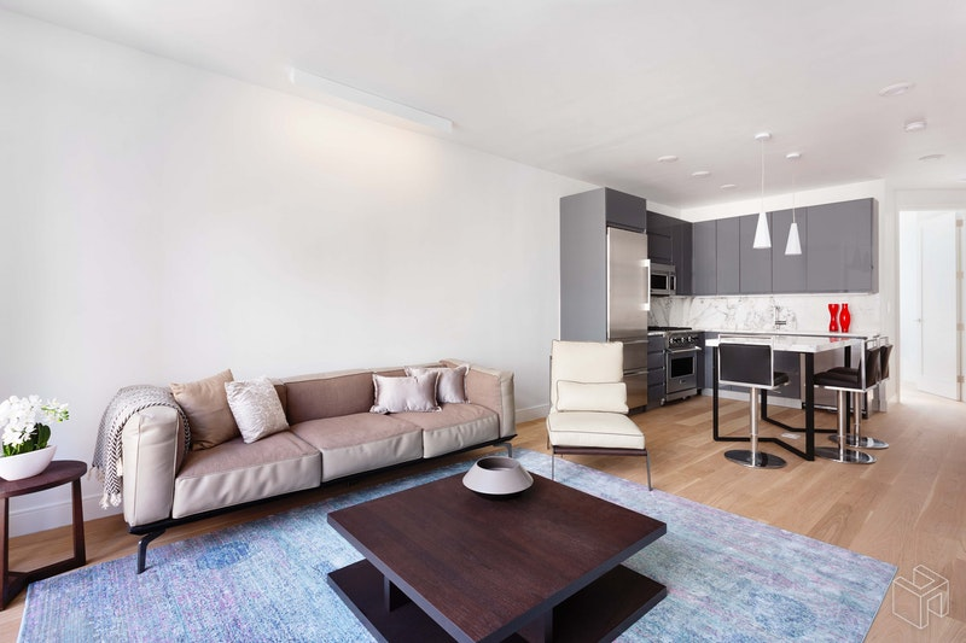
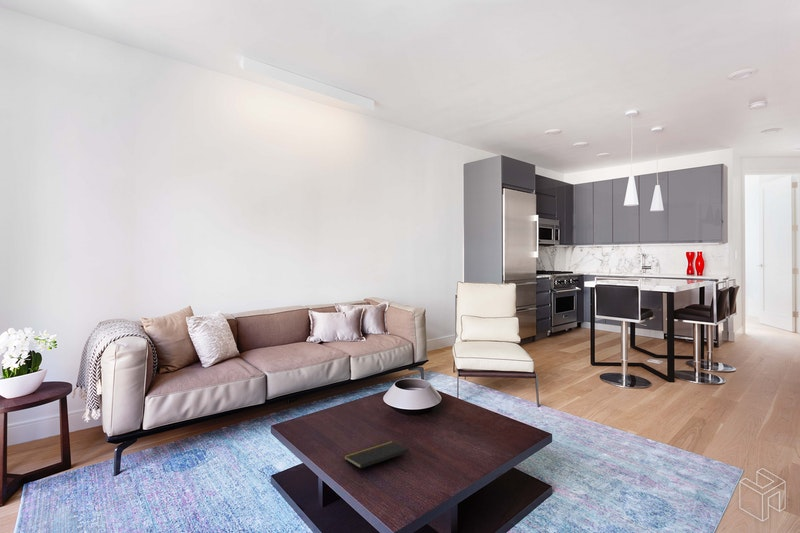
+ notepad [343,440,411,469]
